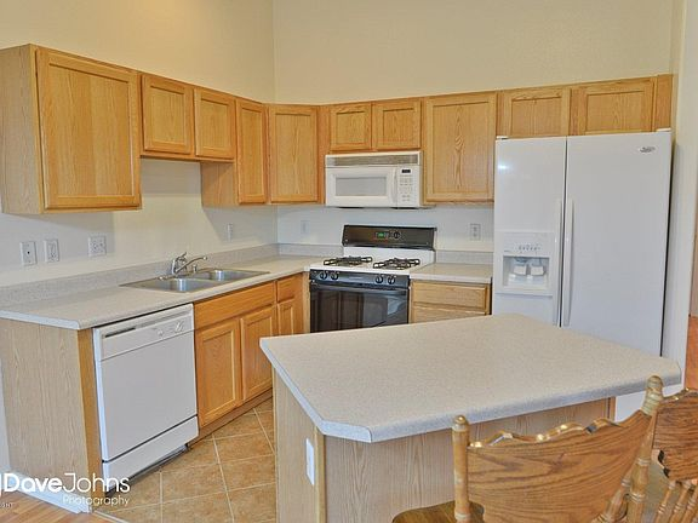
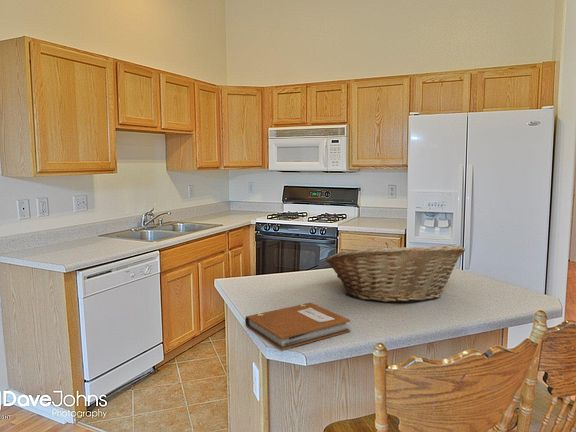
+ notebook [244,302,351,351]
+ fruit basket [325,242,466,304]
